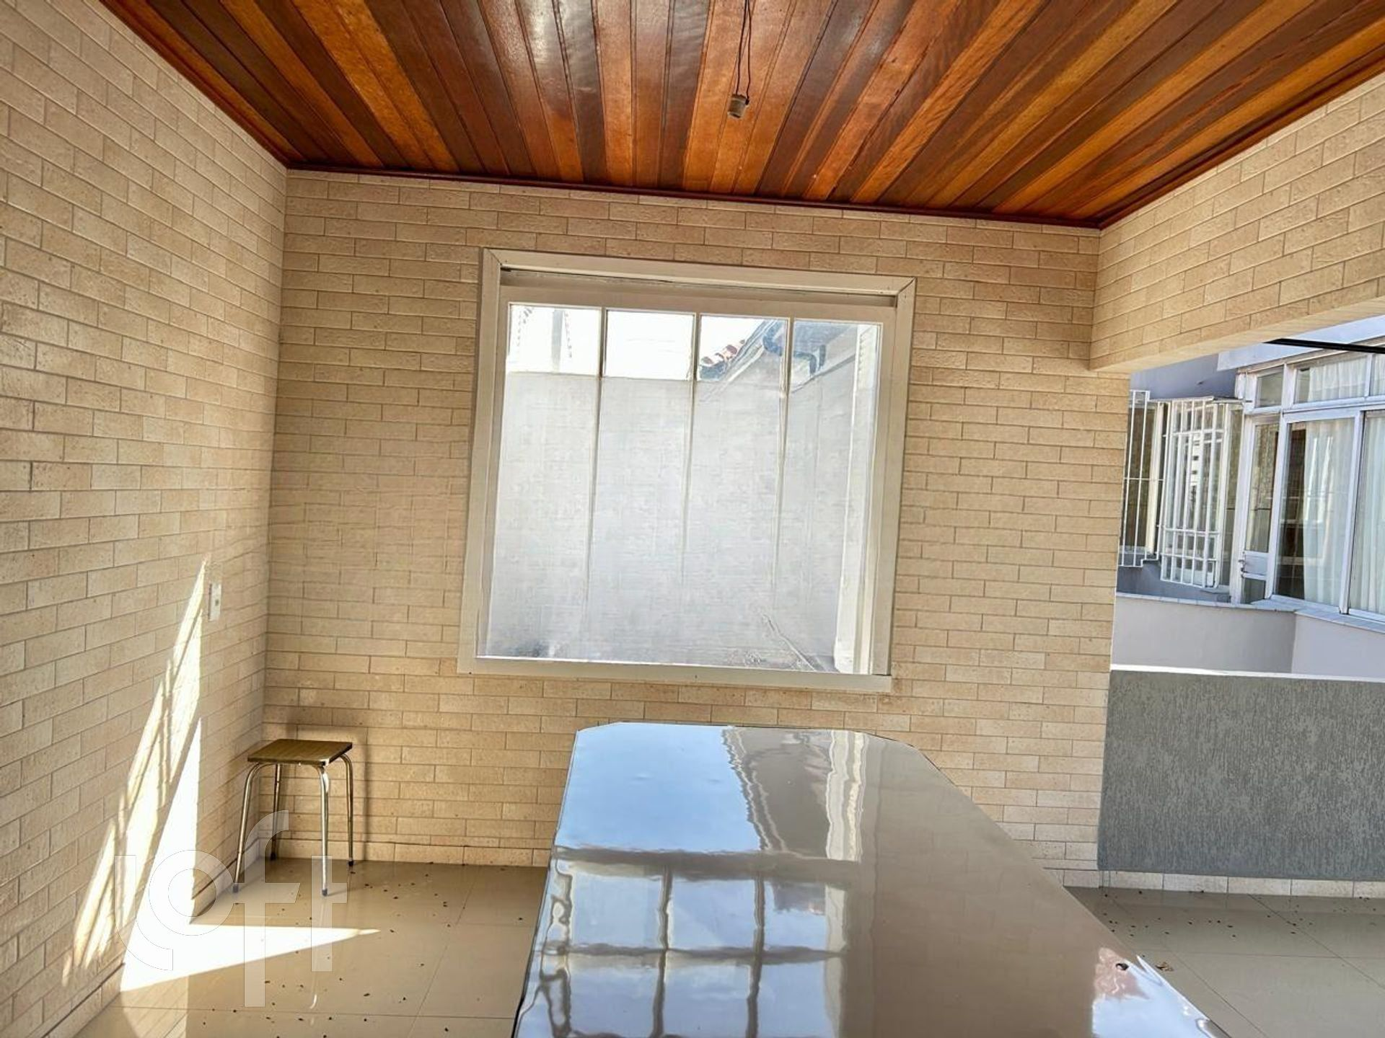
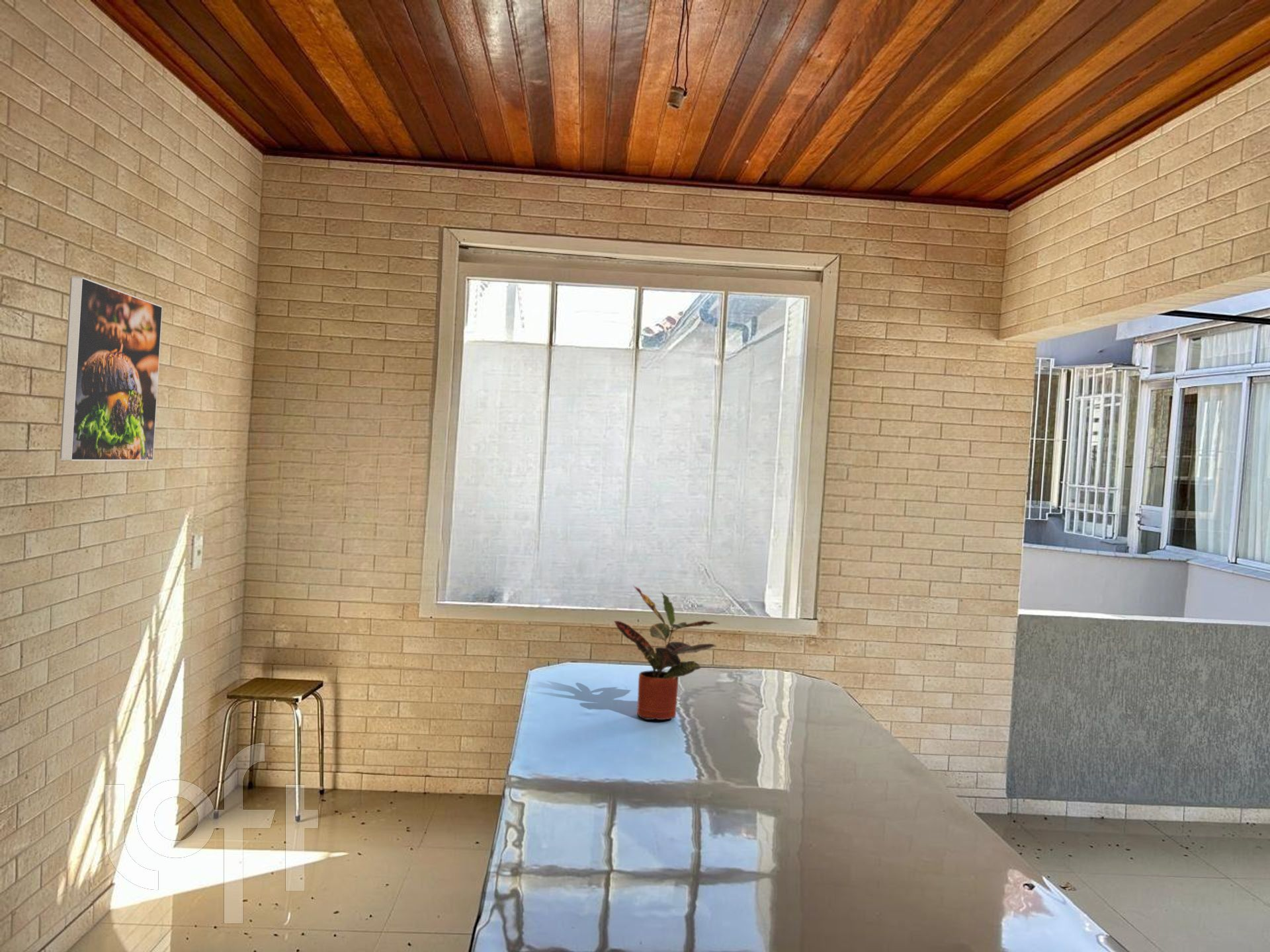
+ potted plant [613,585,720,721]
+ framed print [59,276,163,461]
